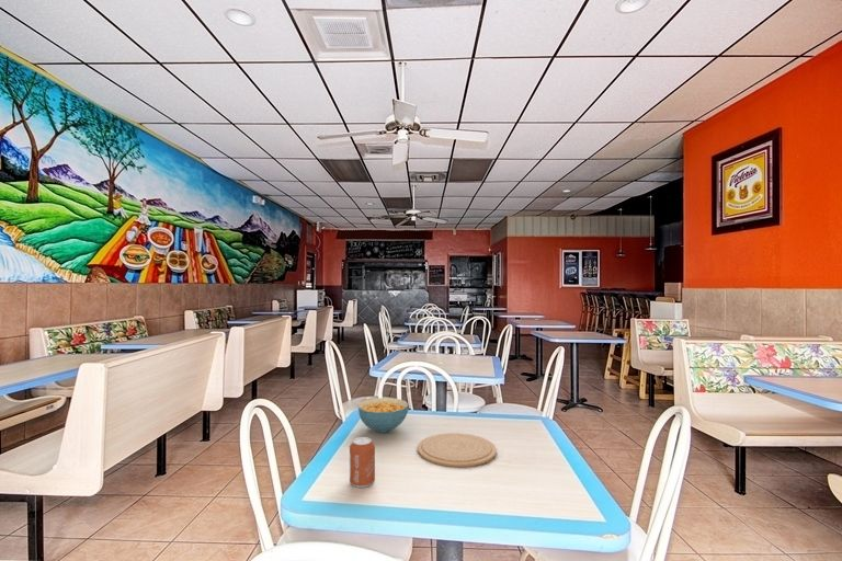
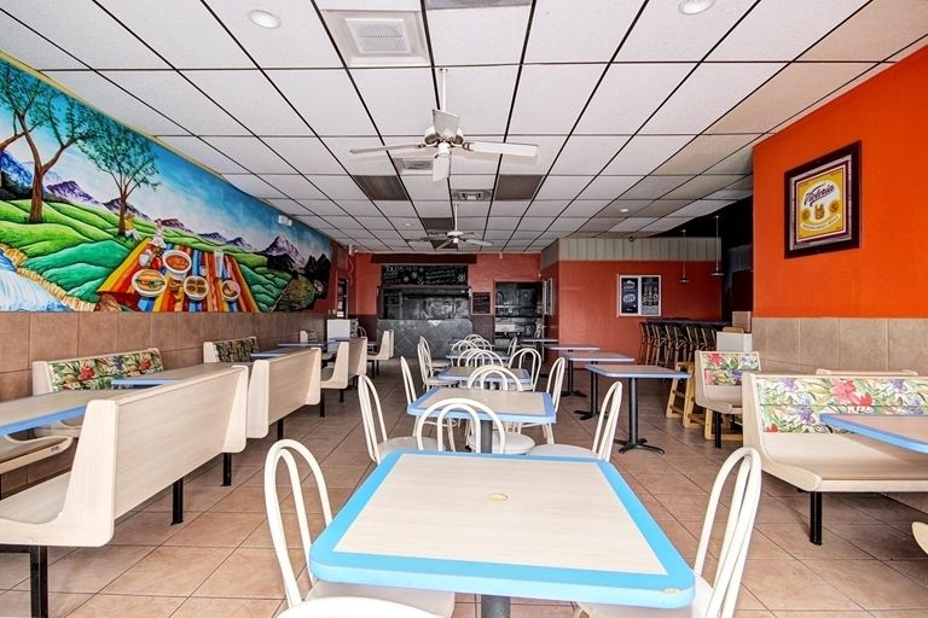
- cereal bowl [357,397,410,434]
- plate [417,432,498,468]
- can [349,436,376,489]
